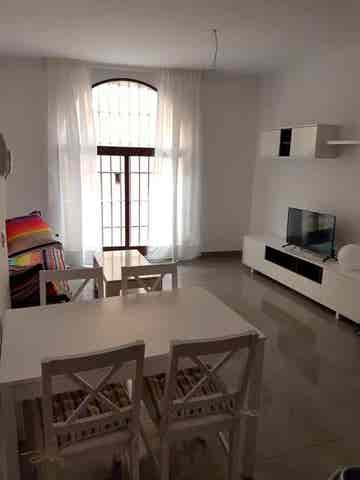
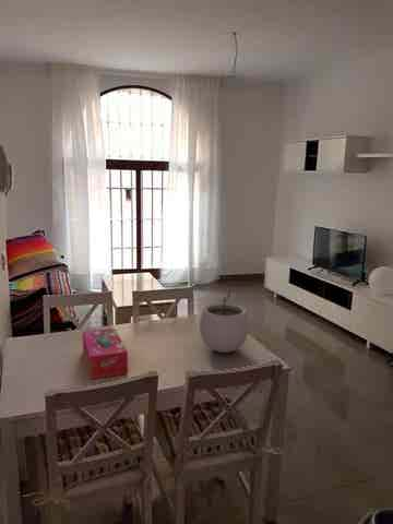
+ tissue box [82,327,129,380]
+ plant pot [199,290,250,354]
